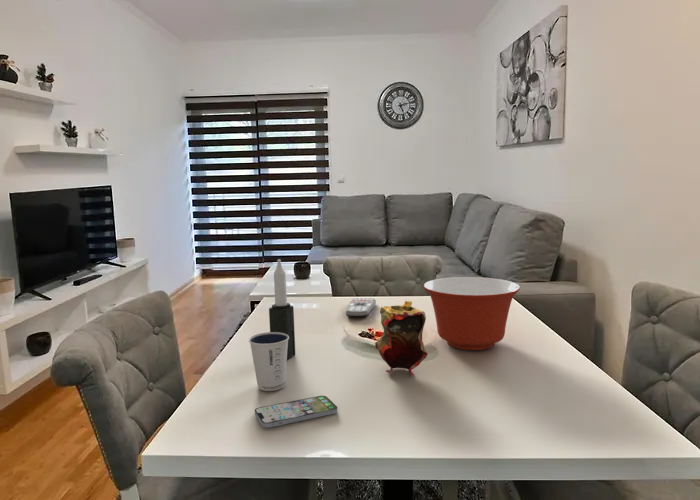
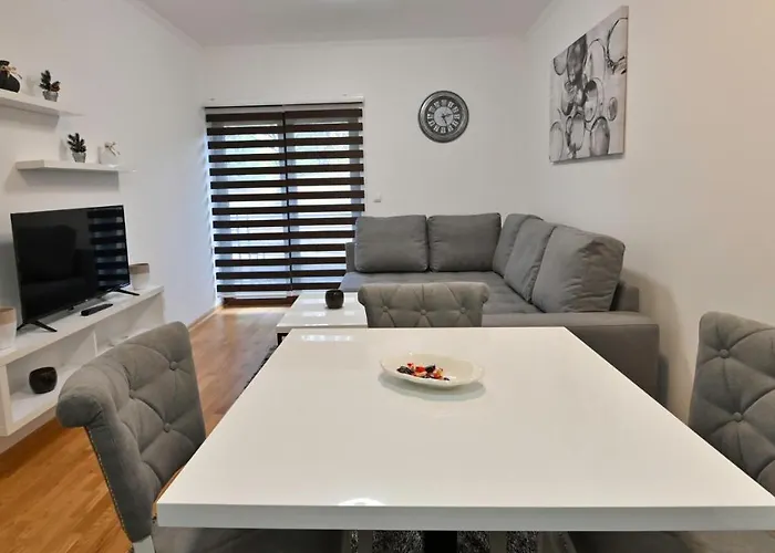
- dixie cup [248,331,289,392]
- remote control [345,297,377,318]
- mixing bowl [423,276,521,351]
- teapot [374,300,429,376]
- candle [268,258,296,361]
- smartphone [254,395,338,428]
